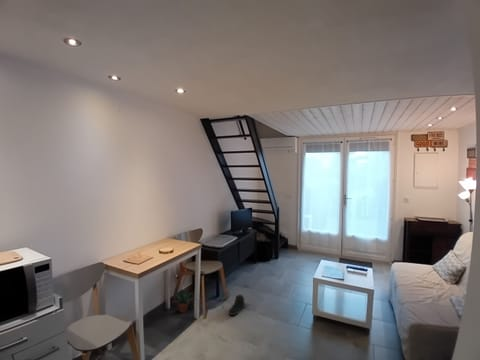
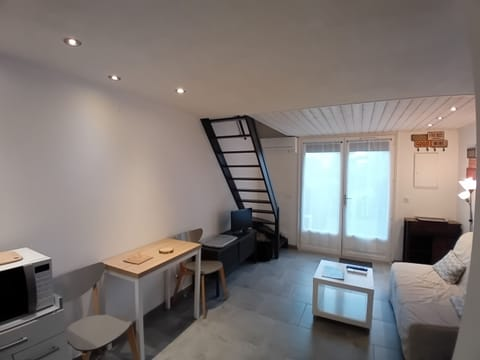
- potted plant [171,288,195,314]
- sneaker [227,293,246,316]
